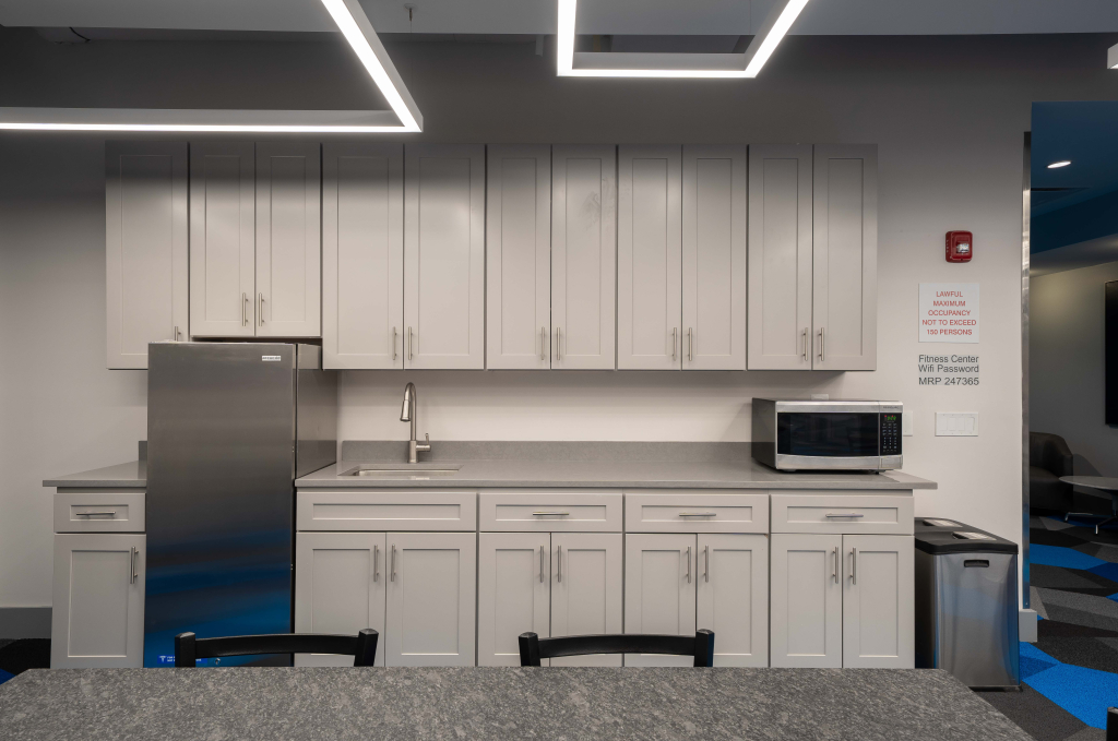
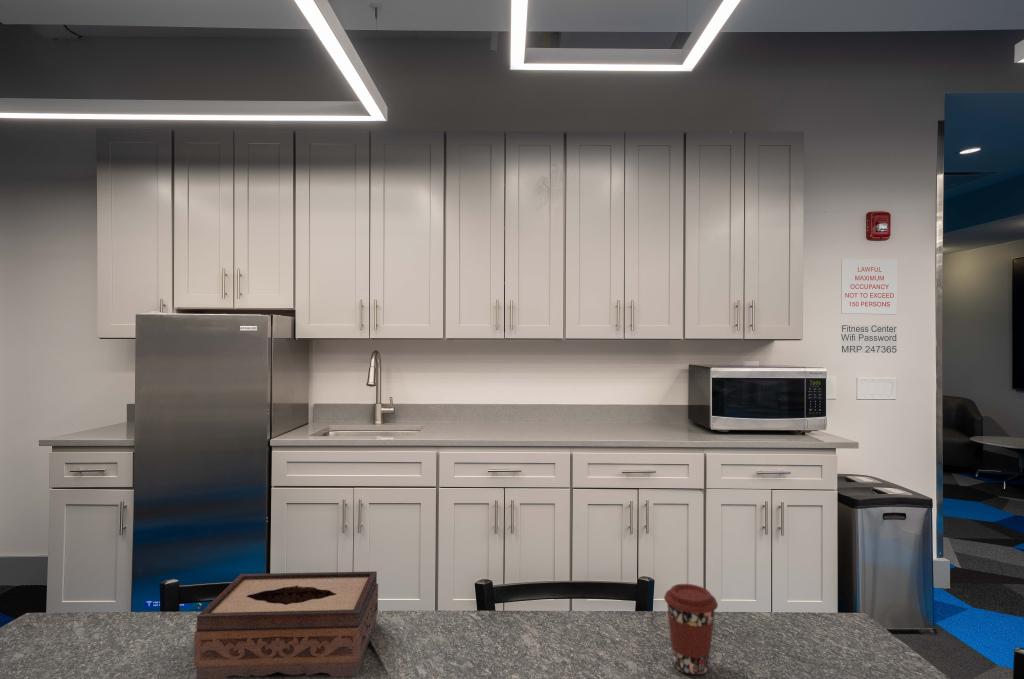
+ coffee cup [663,583,719,676]
+ tissue box [193,570,379,679]
